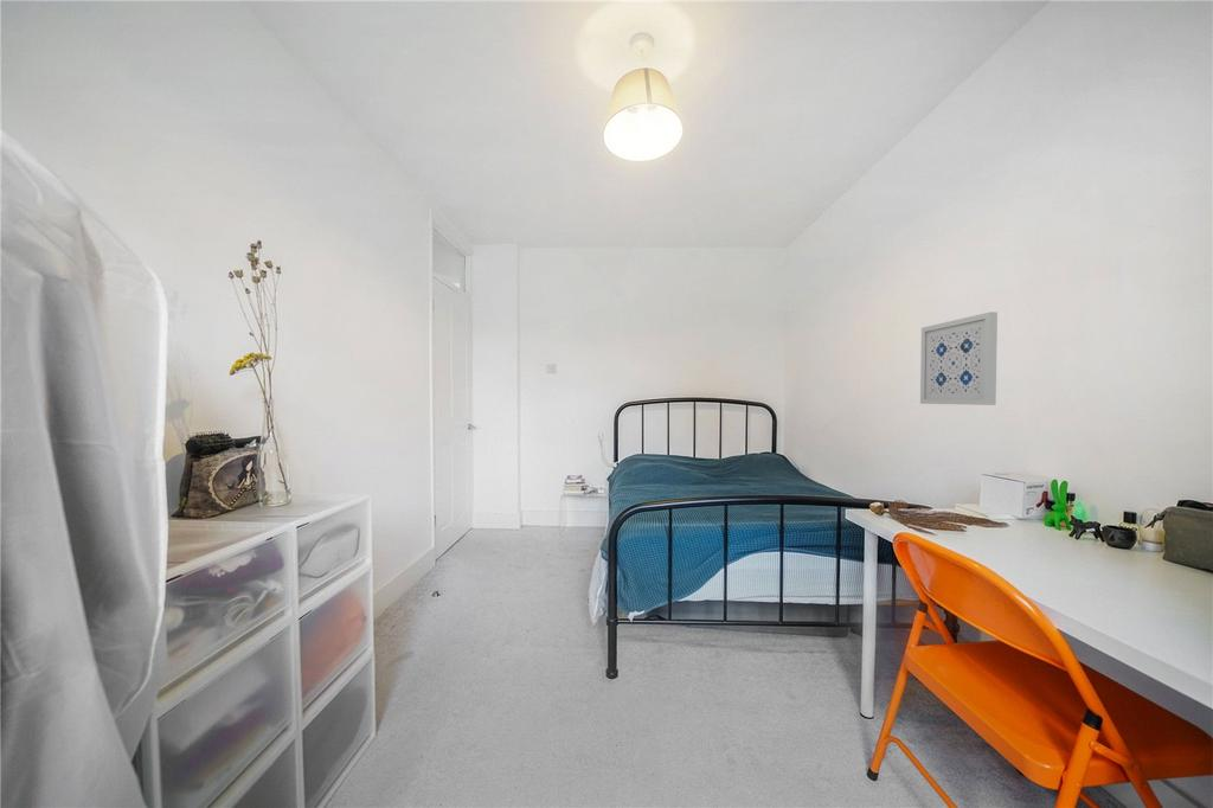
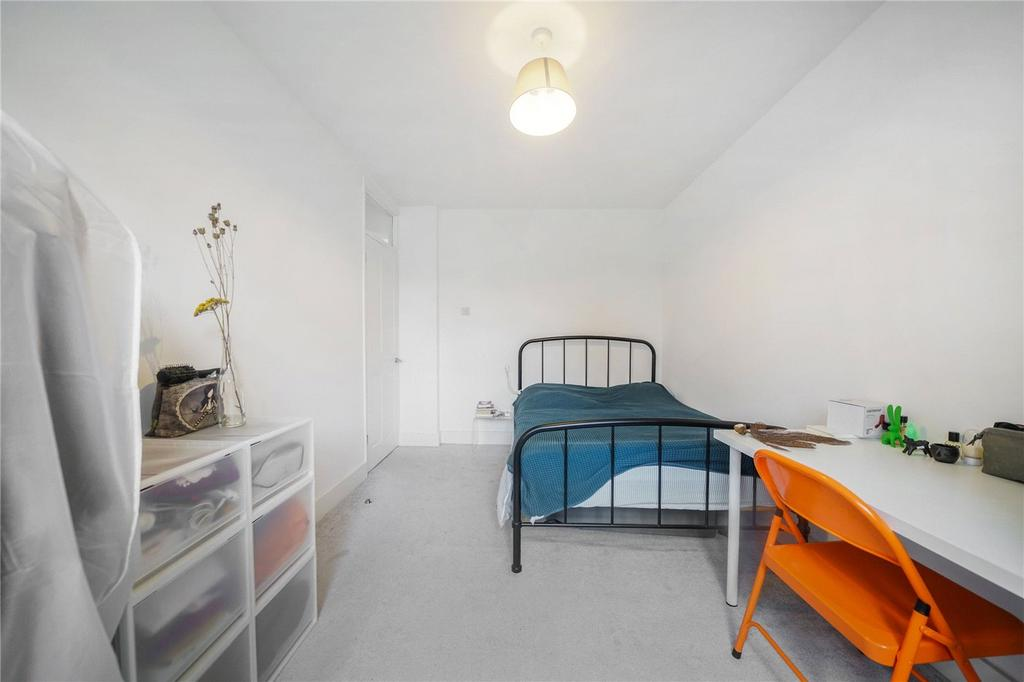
- wall art [919,310,999,406]
